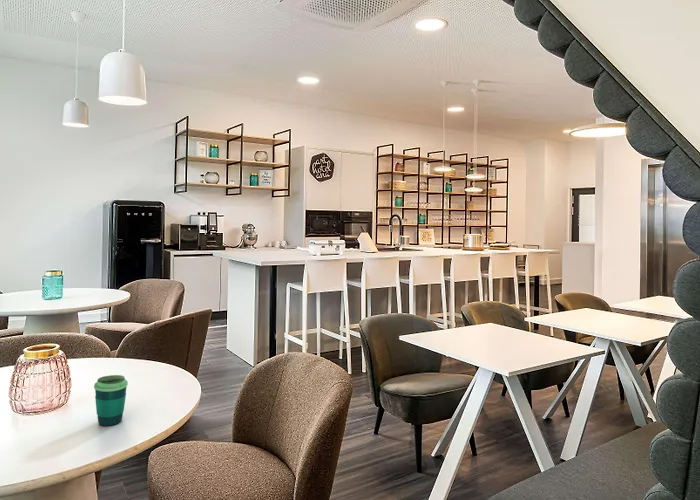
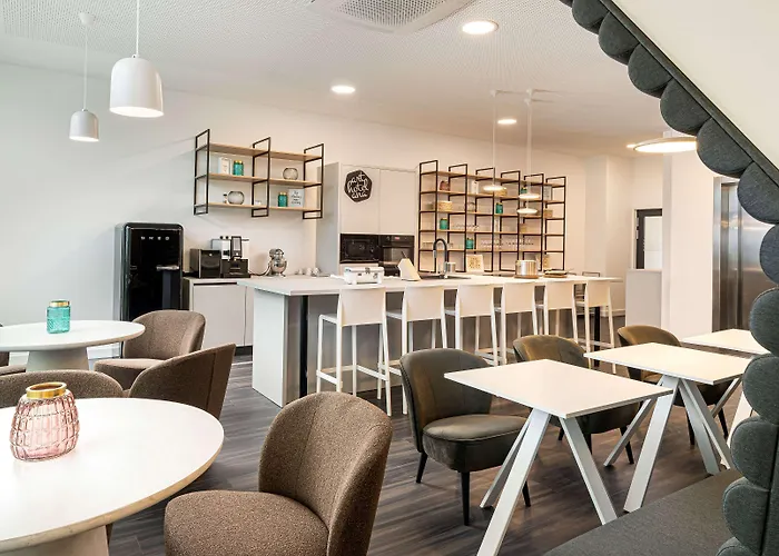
- cup [93,374,129,427]
